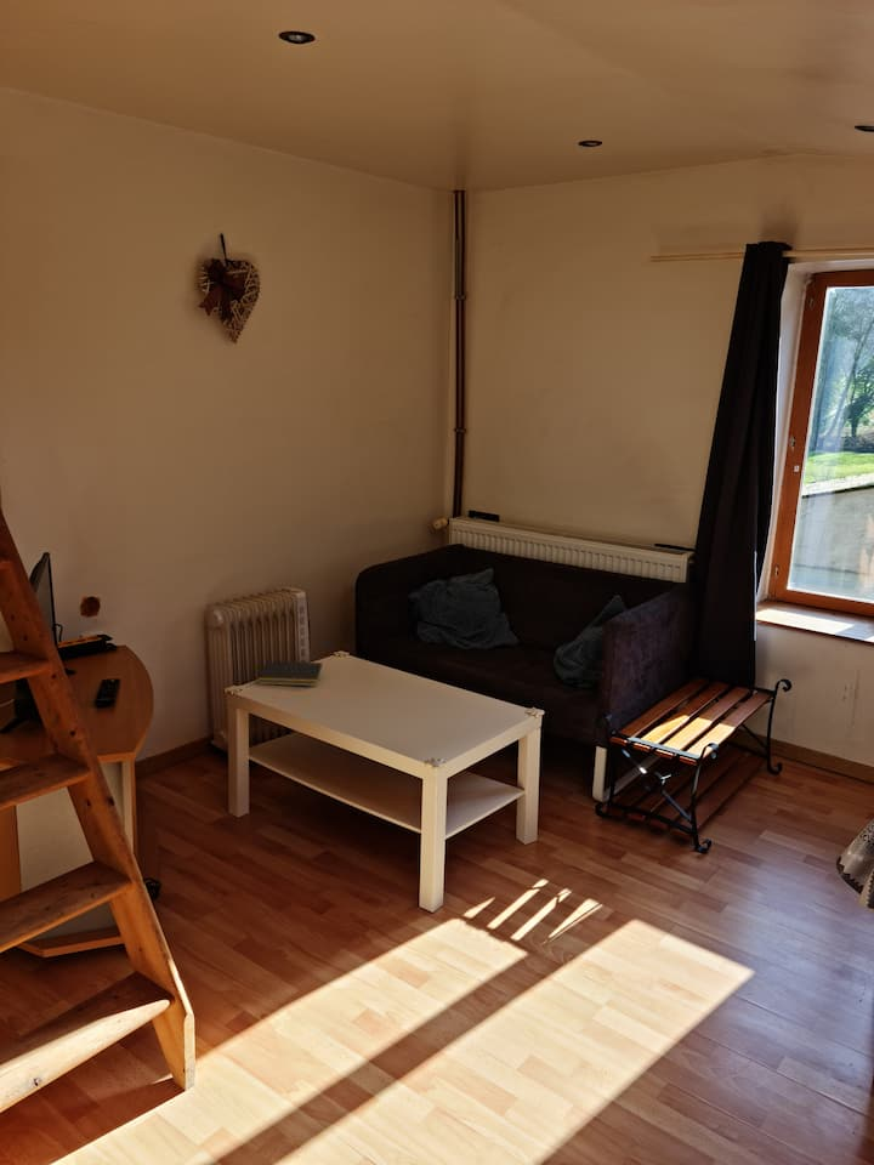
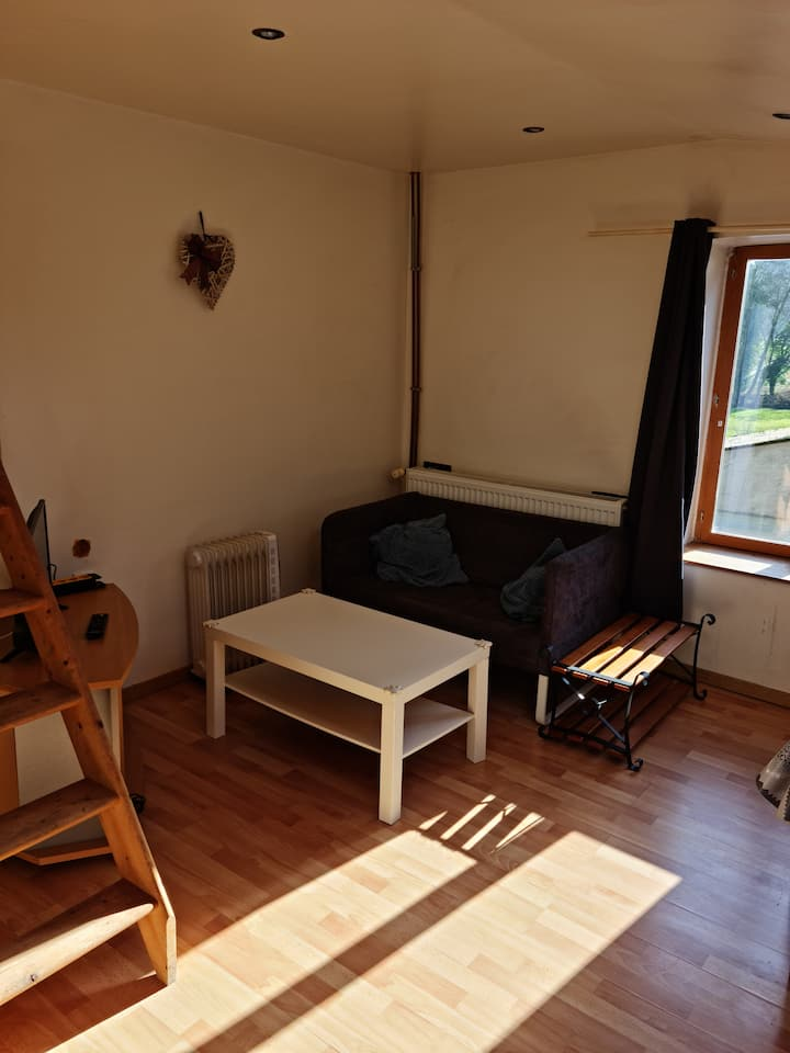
- notepad [256,660,324,687]
